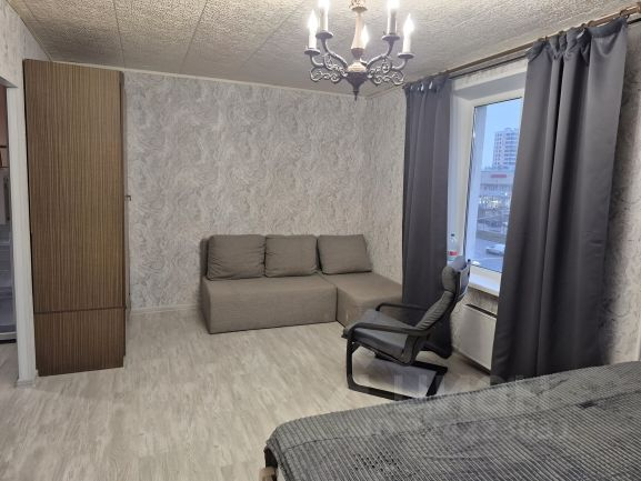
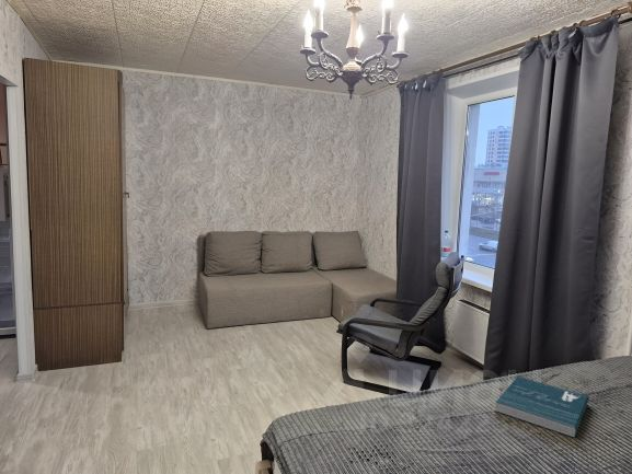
+ book [494,375,589,438]
